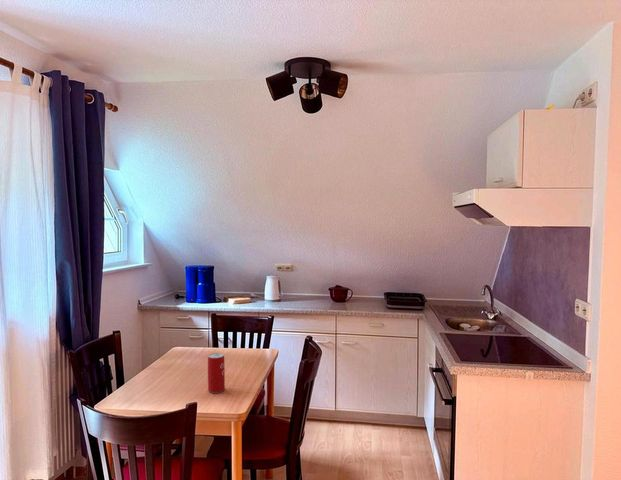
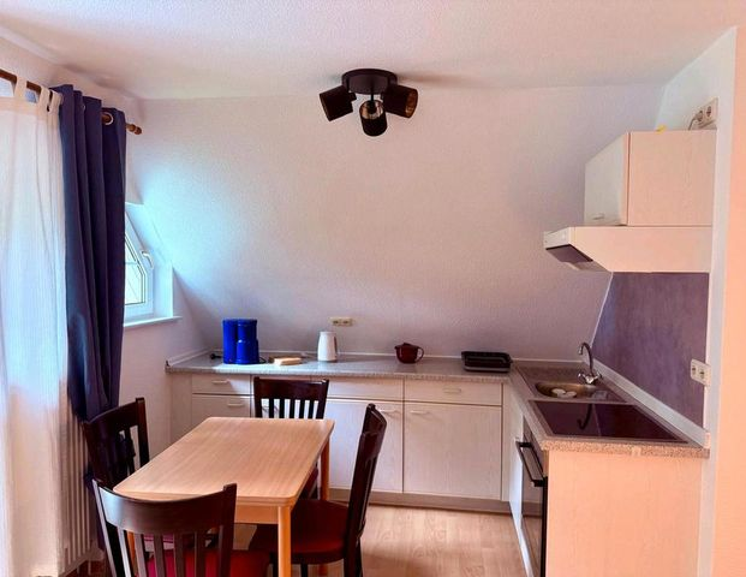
- beverage can [207,352,226,394]
